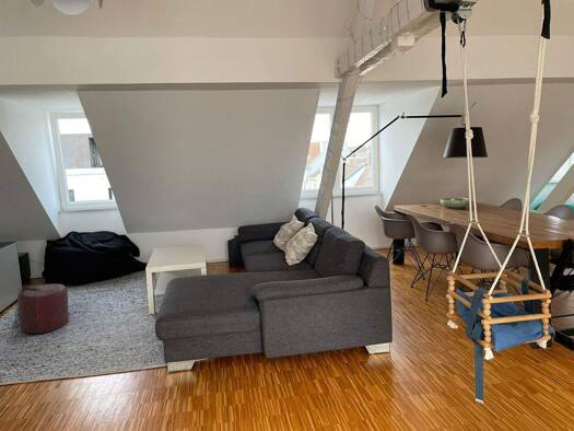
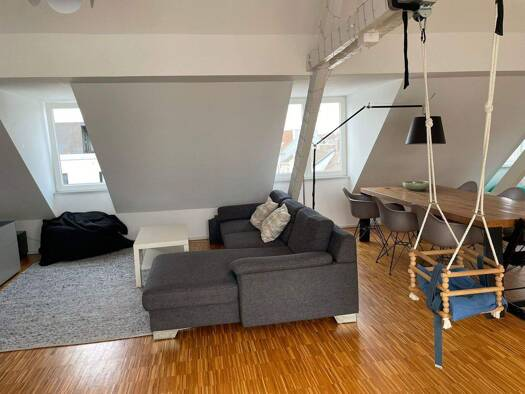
- ottoman [9,283,70,335]
